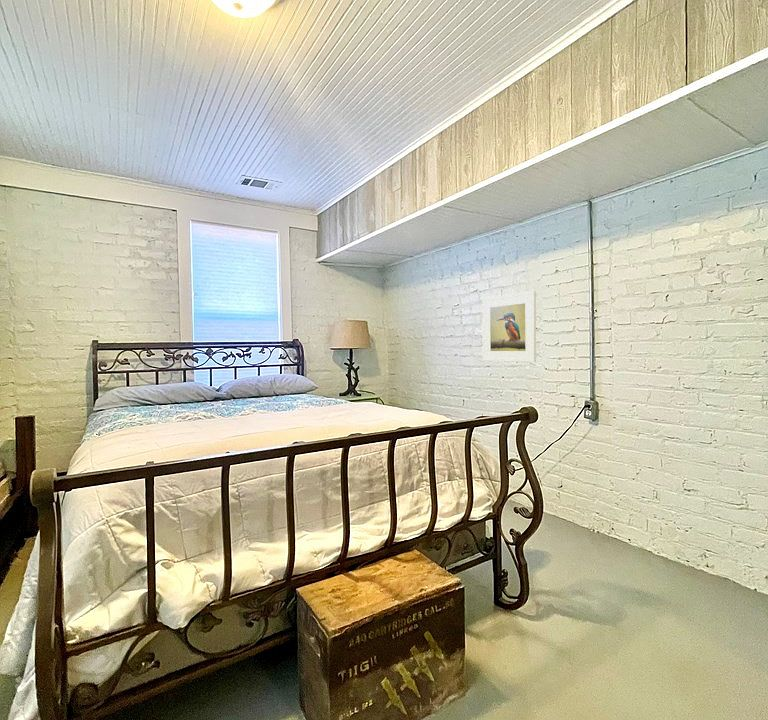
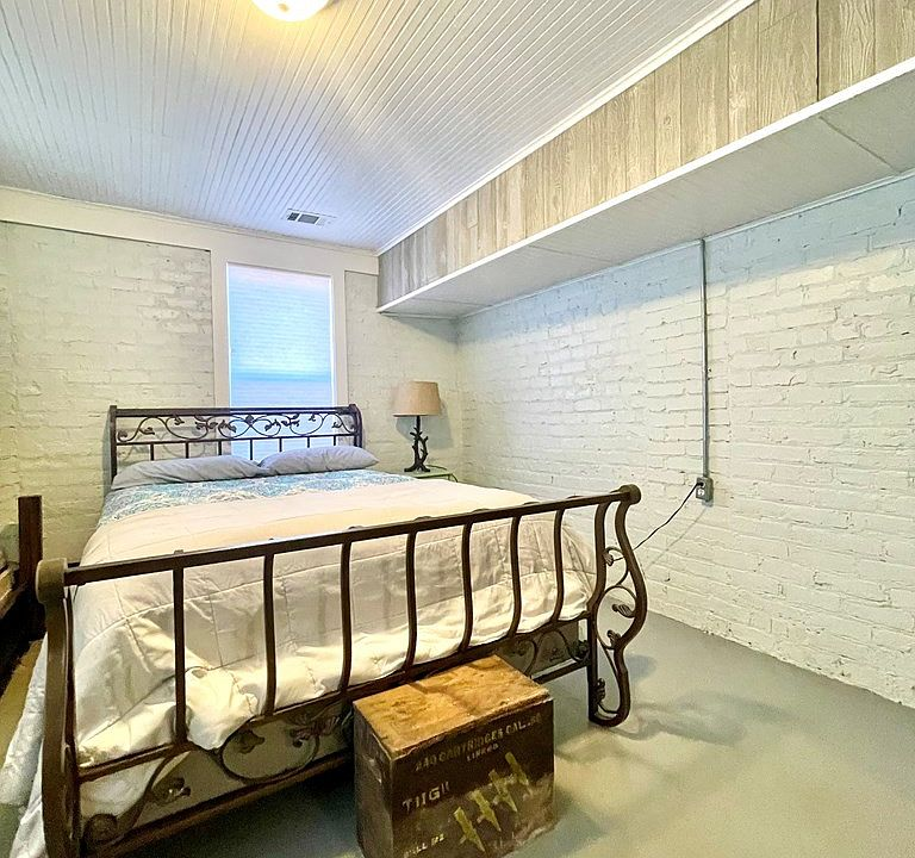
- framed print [481,290,537,363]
